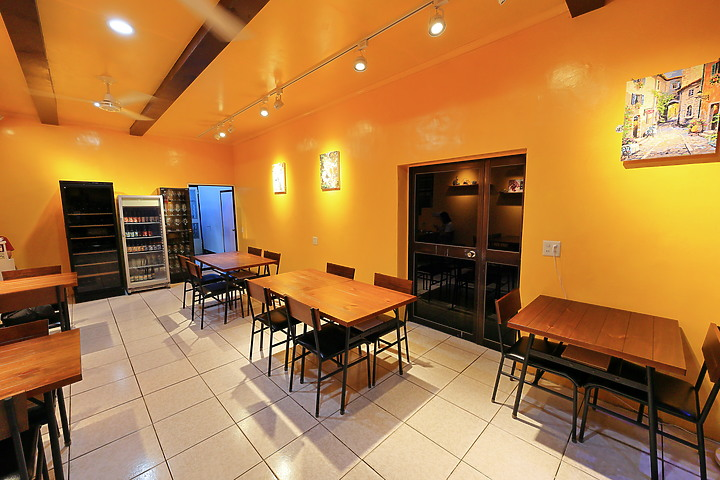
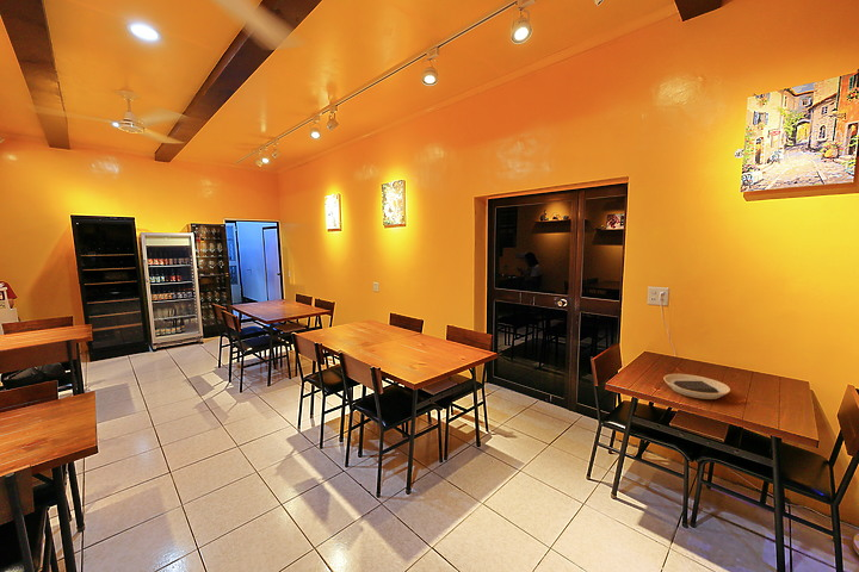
+ plate [662,373,731,400]
